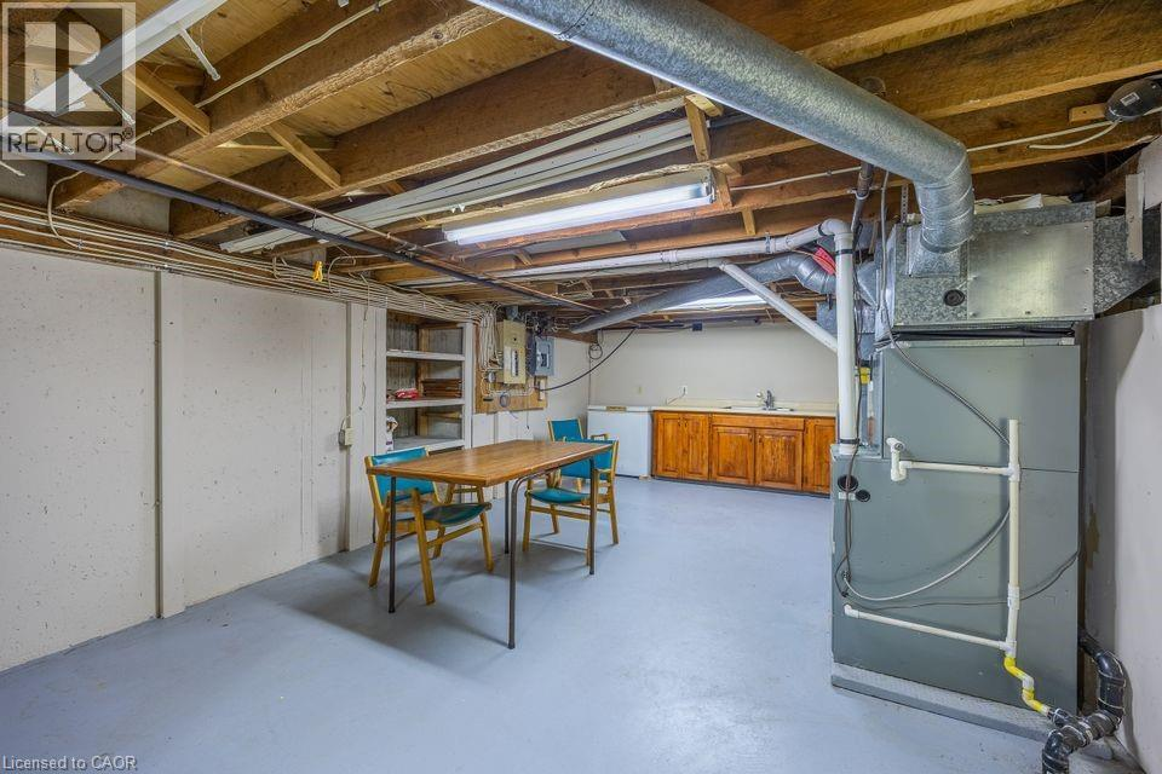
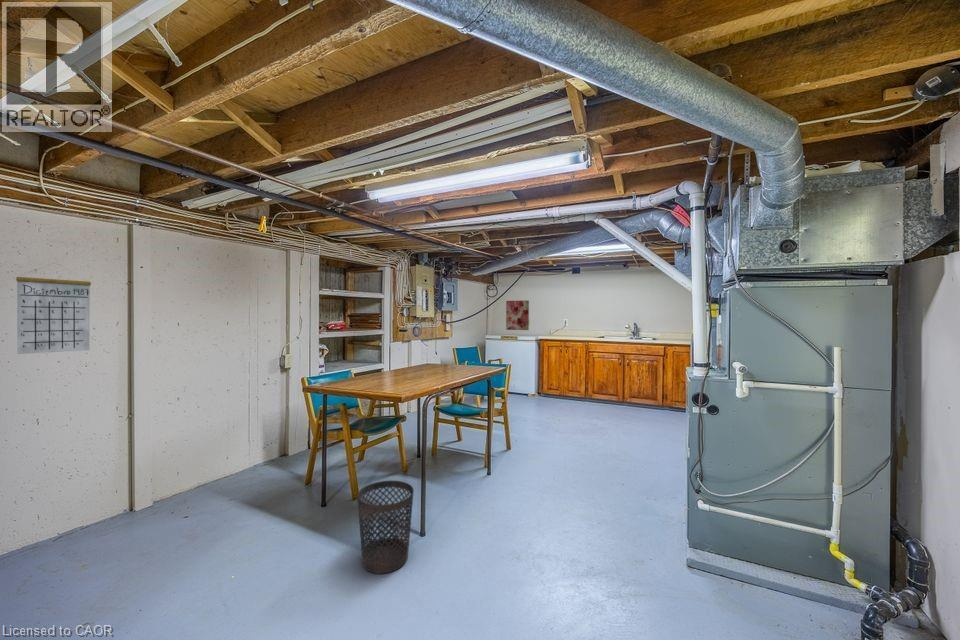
+ calendar [15,261,92,355]
+ trash bin [356,480,415,575]
+ wall art [505,300,530,331]
